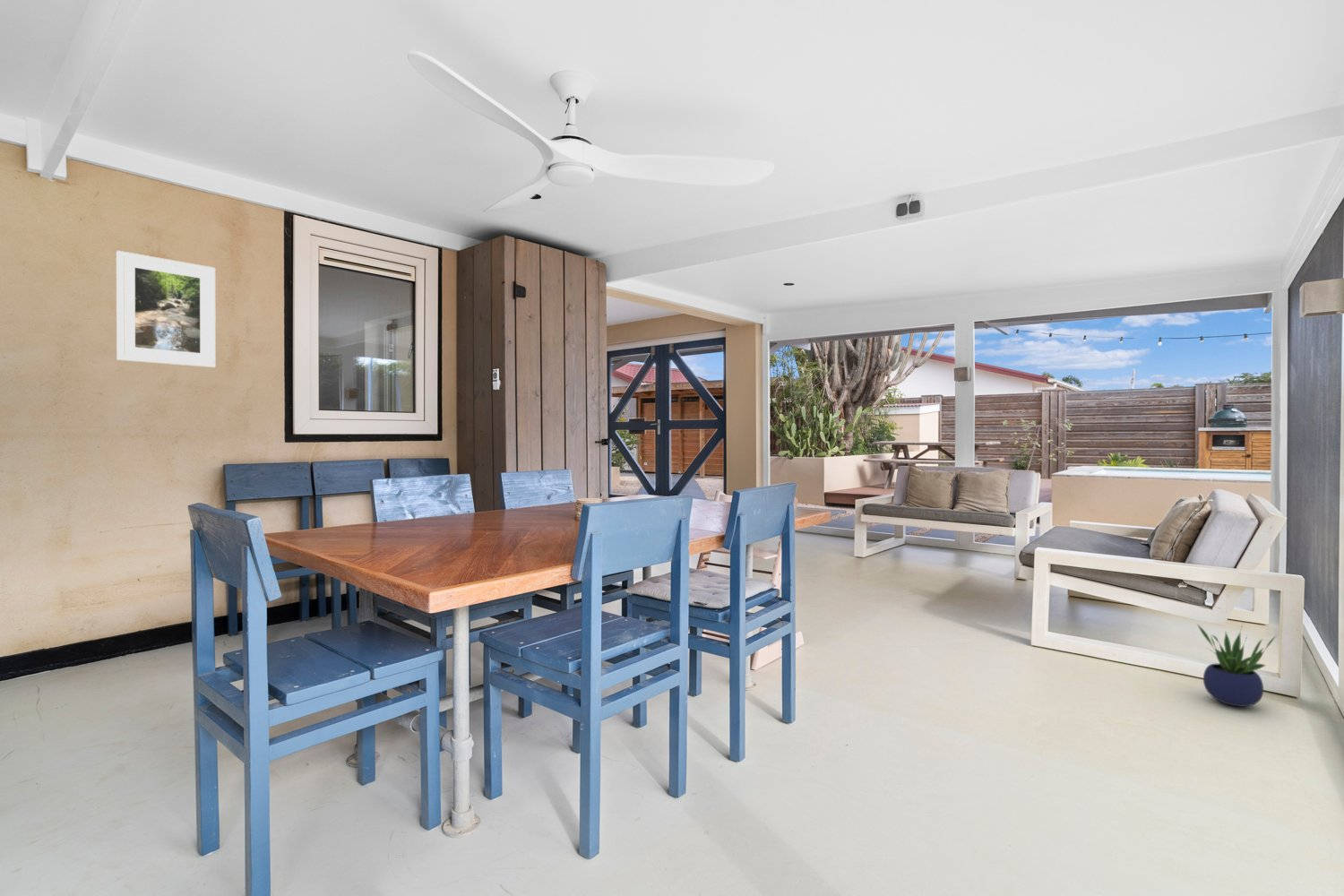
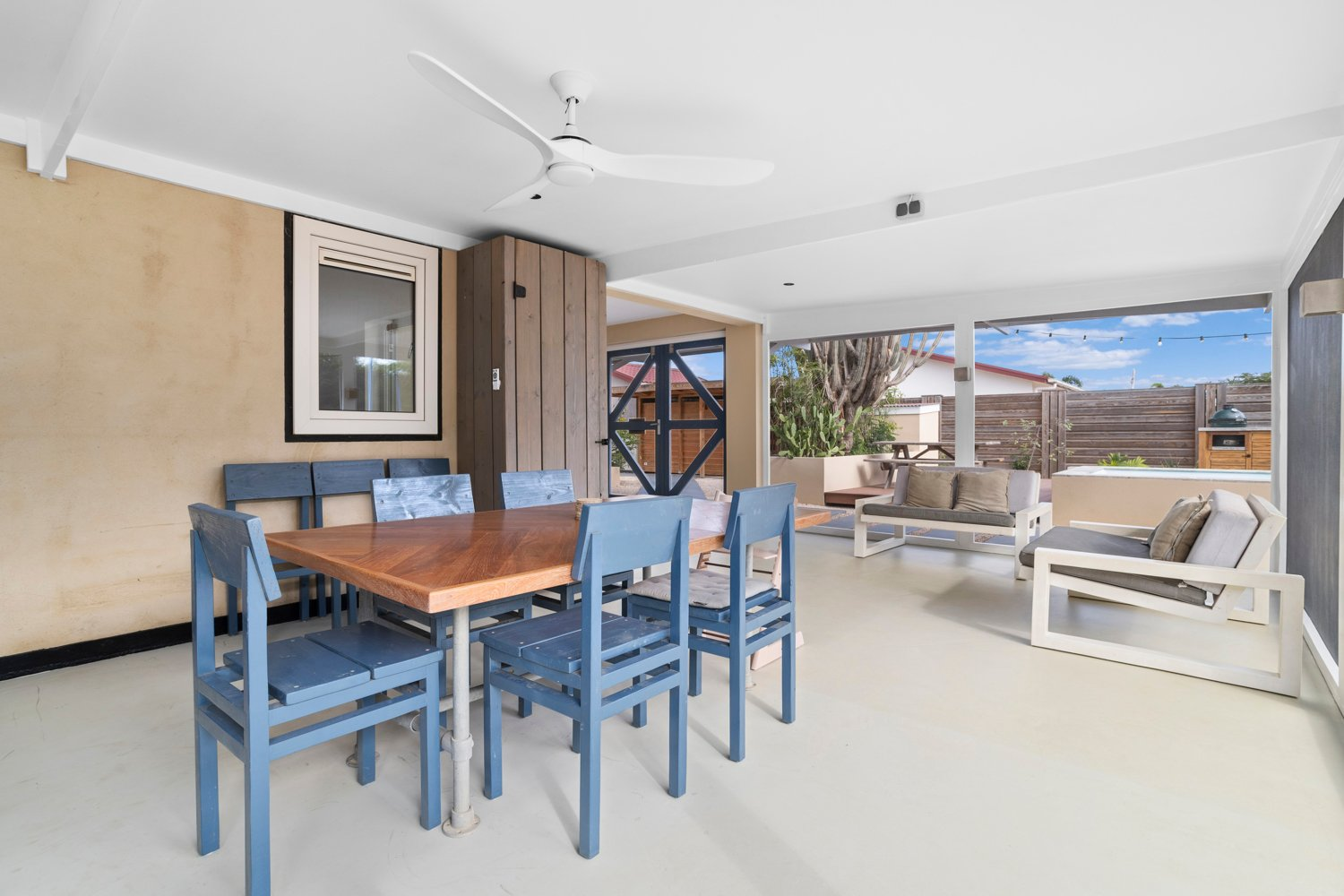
- potted plant [1196,623,1278,708]
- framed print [116,250,217,368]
